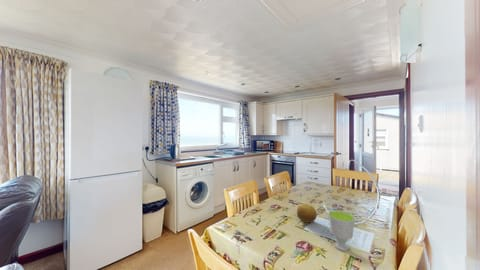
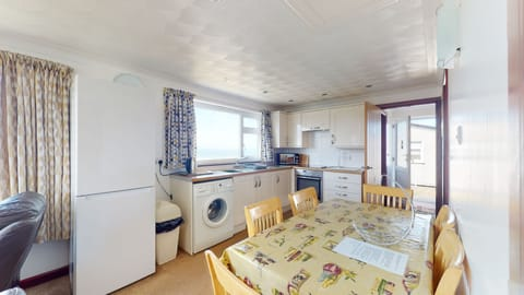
- cup [327,210,356,252]
- fruit [296,203,318,224]
